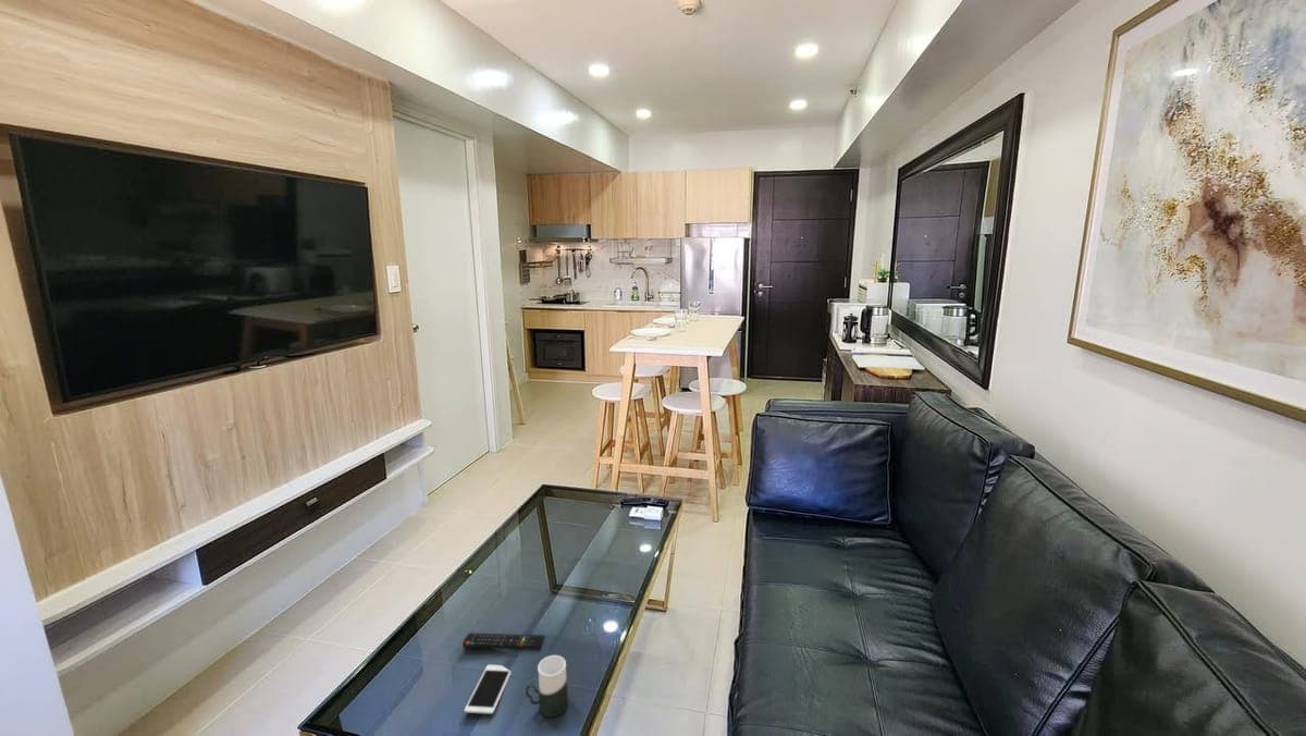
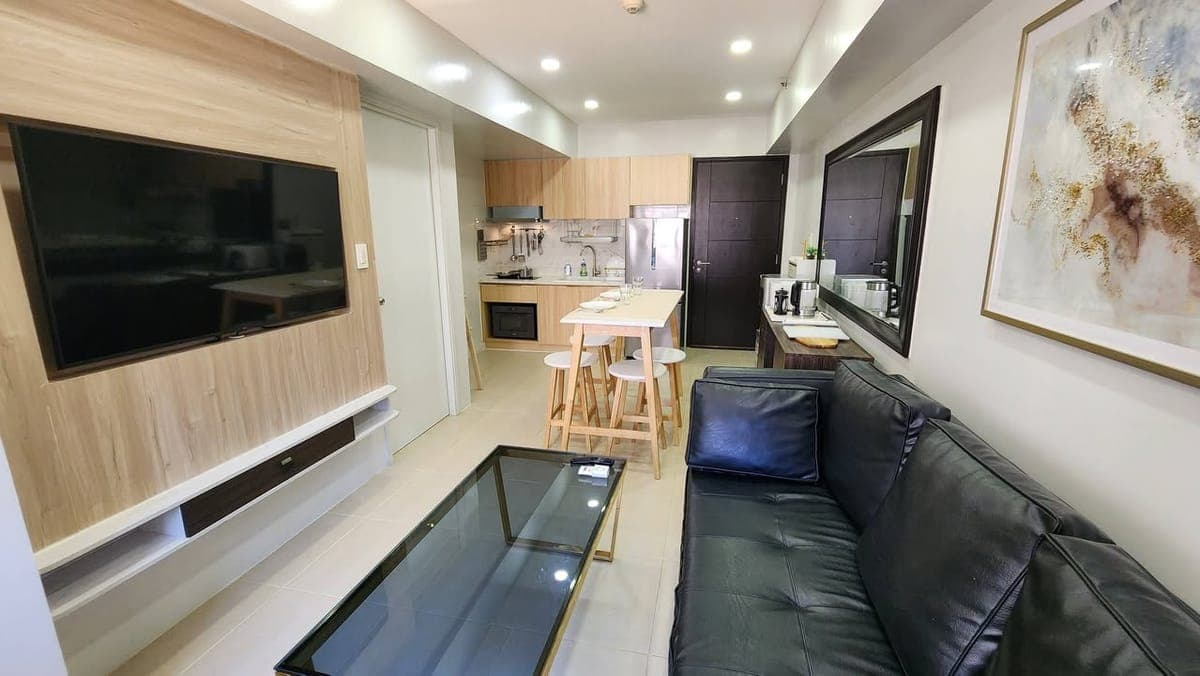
- cell phone [464,664,512,715]
- remote control [461,631,545,651]
- cup [525,654,569,717]
